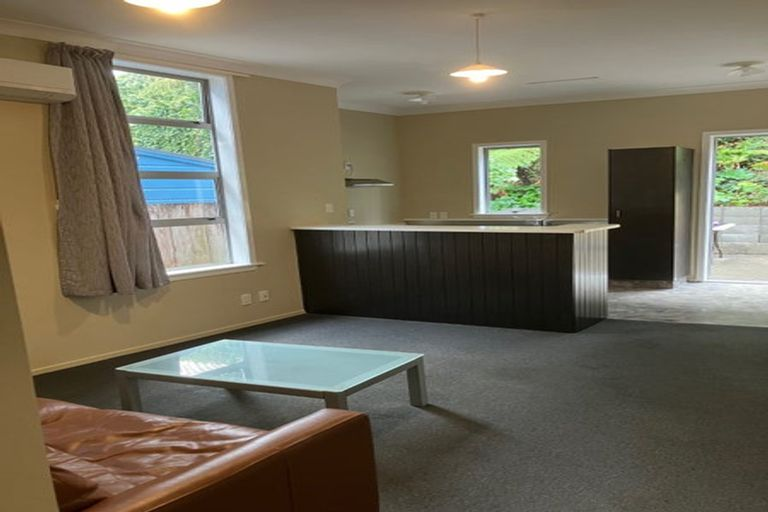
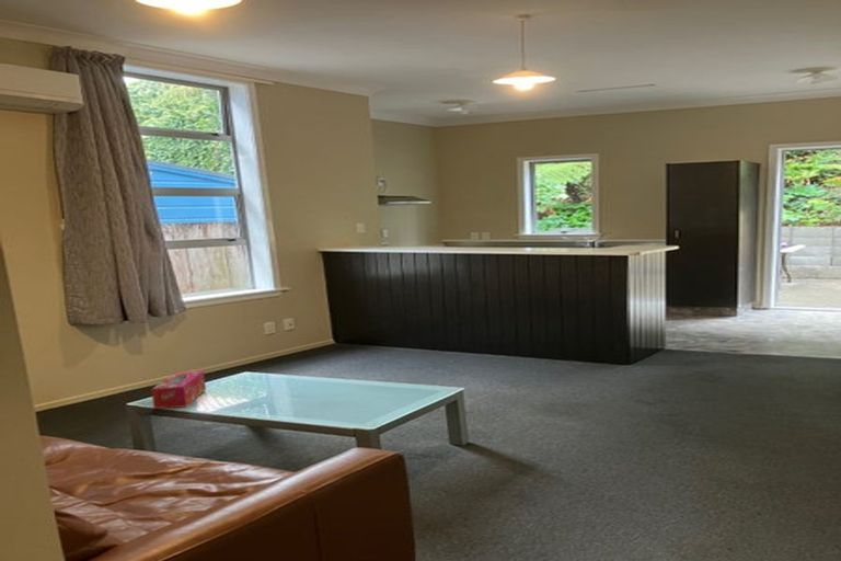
+ tissue box [150,369,207,410]
